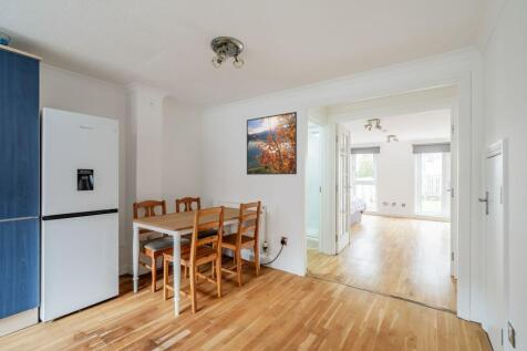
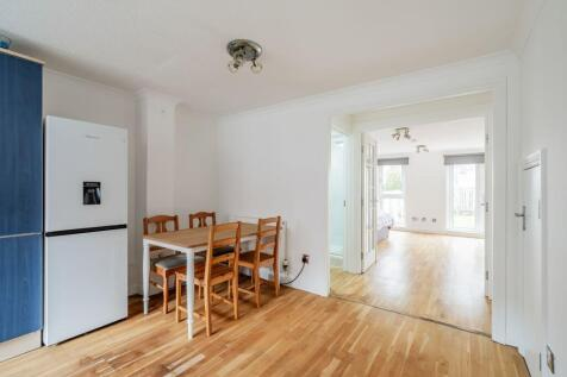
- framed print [246,111,298,176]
